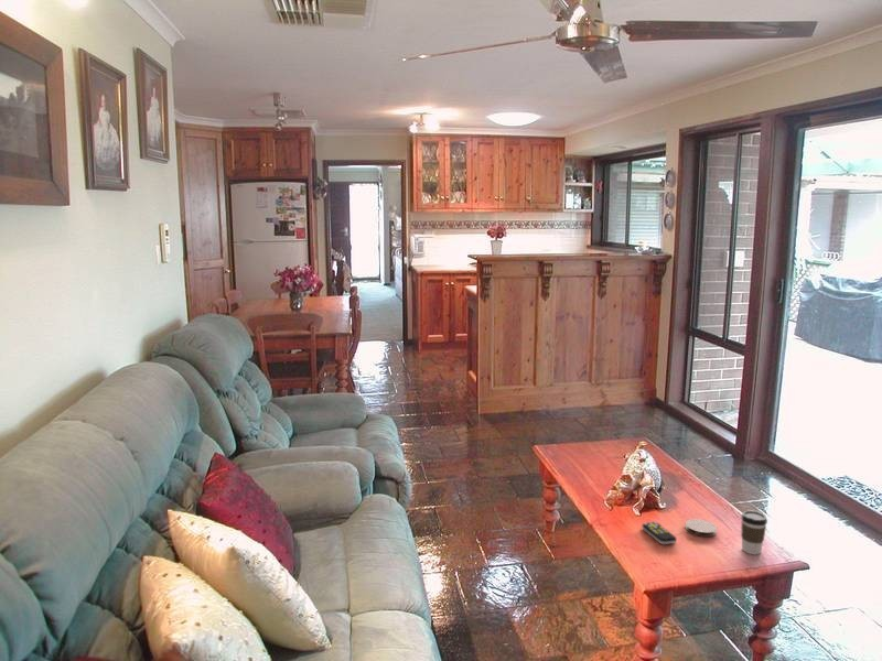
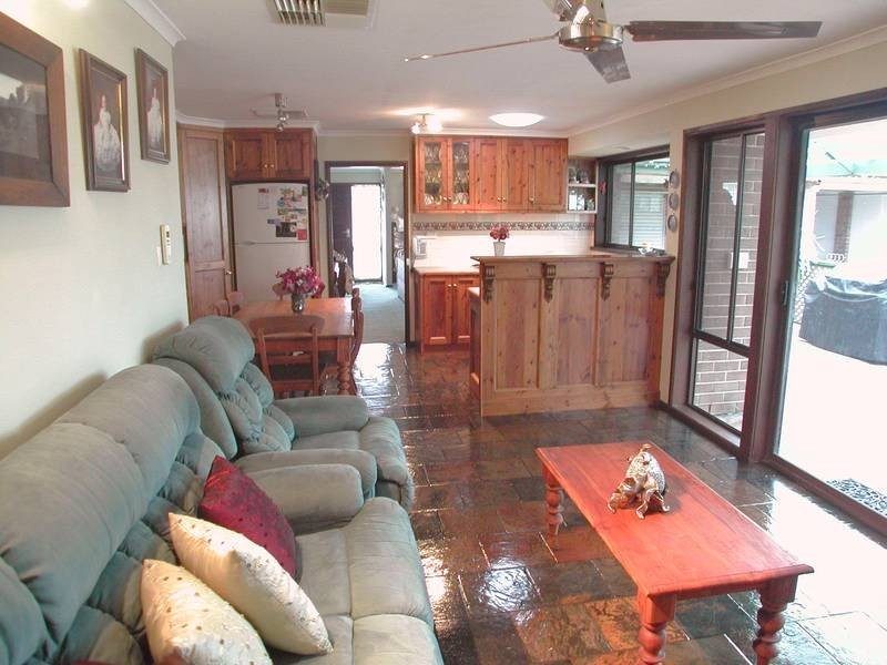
- coffee cup [740,509,768,555]
- coaster [685,518,718,538]
- remote control [641,521,678,545]
